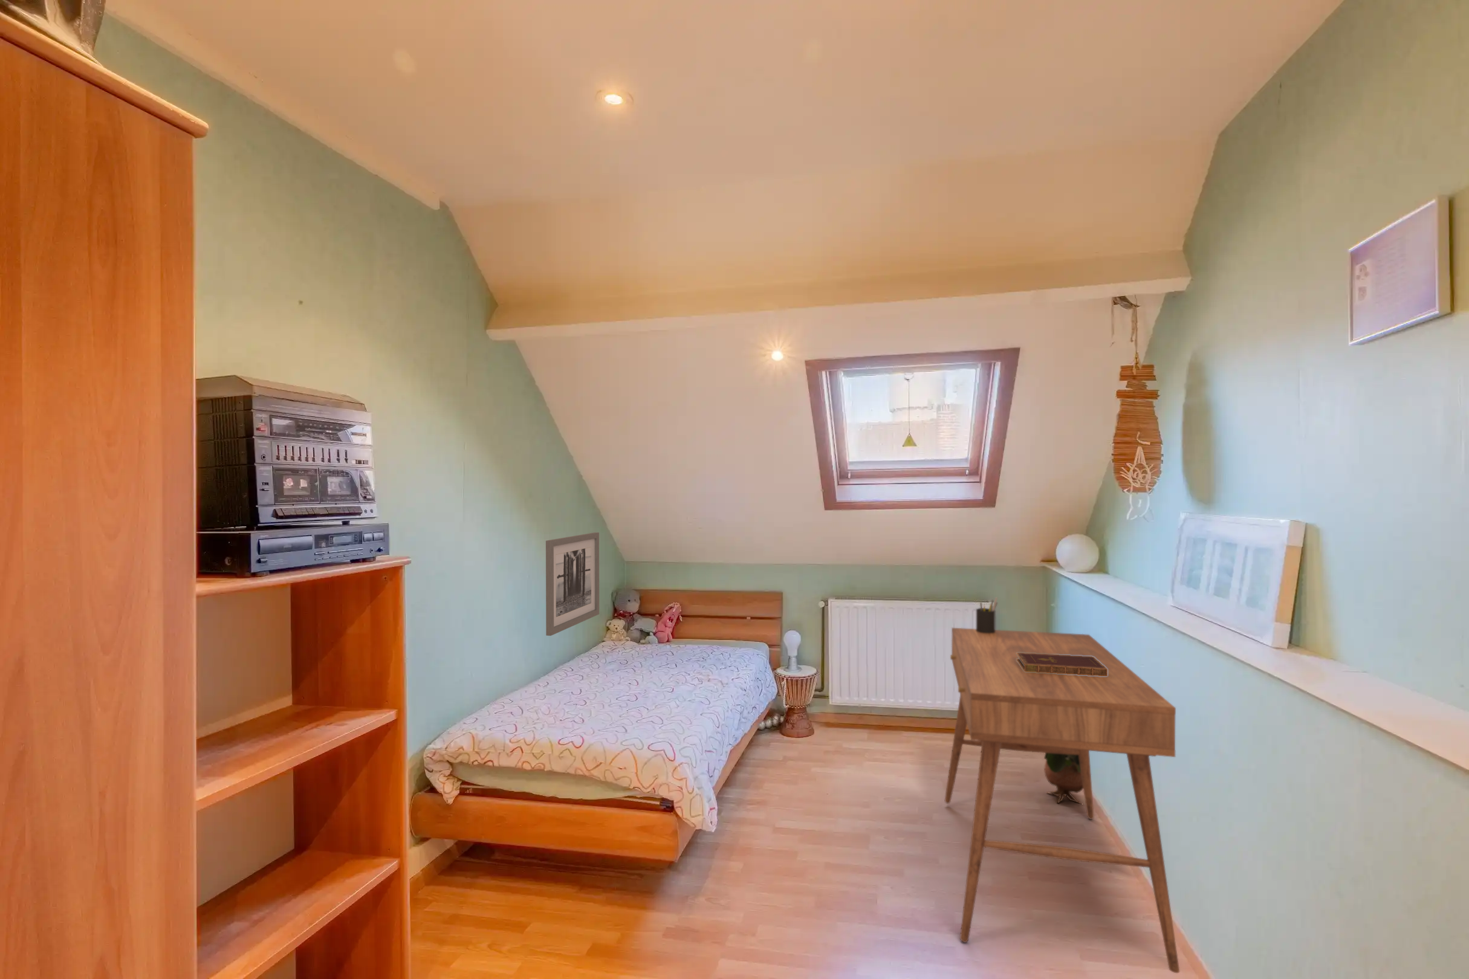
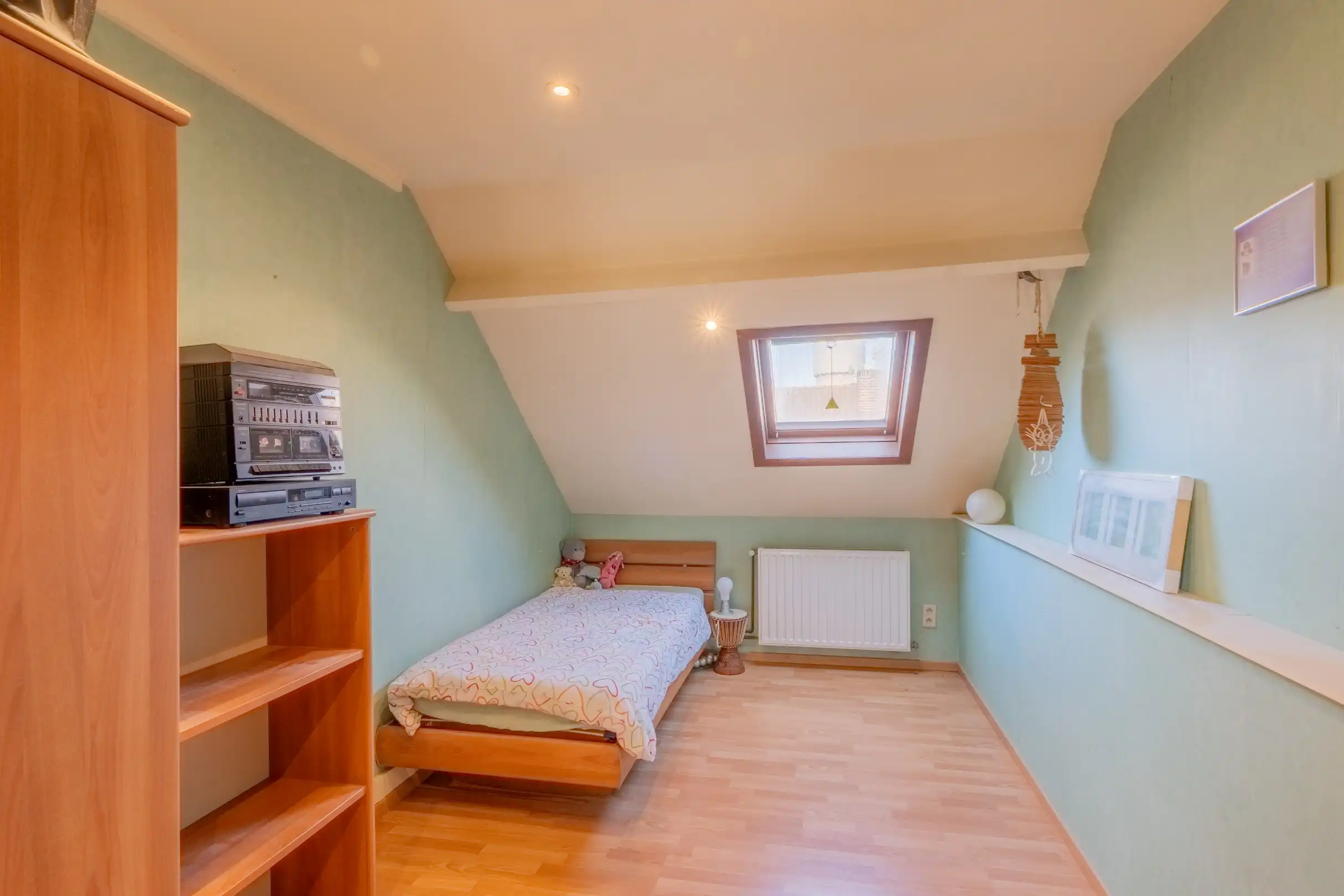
- desk [943,627,1180,974]
- wall art [545,532,600,636]
- potted plant [1044,753,1083,804]
- pen holder [976,597,998,634]
- notebook [1016,652,1107,676]
